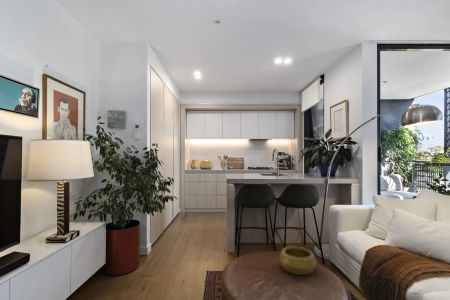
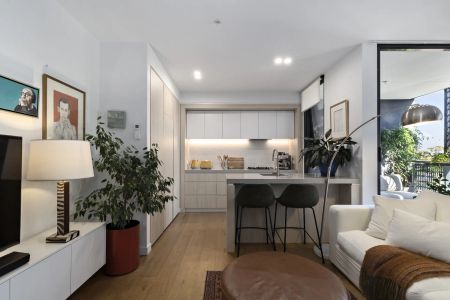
- decorative bowl [278,246,318,276]
